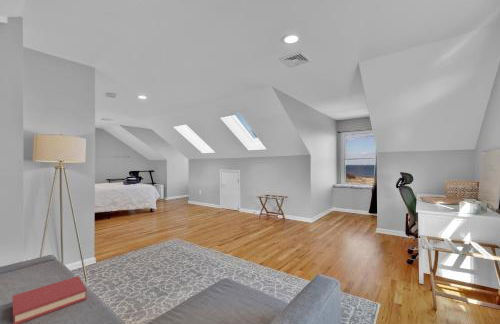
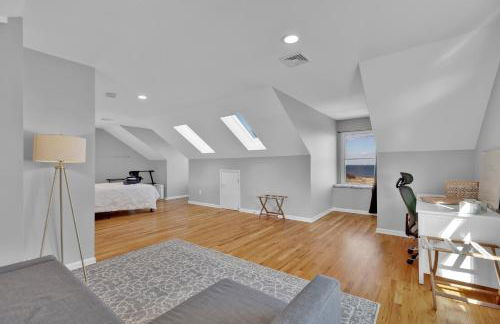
- hardback book [12,275,88,324]
